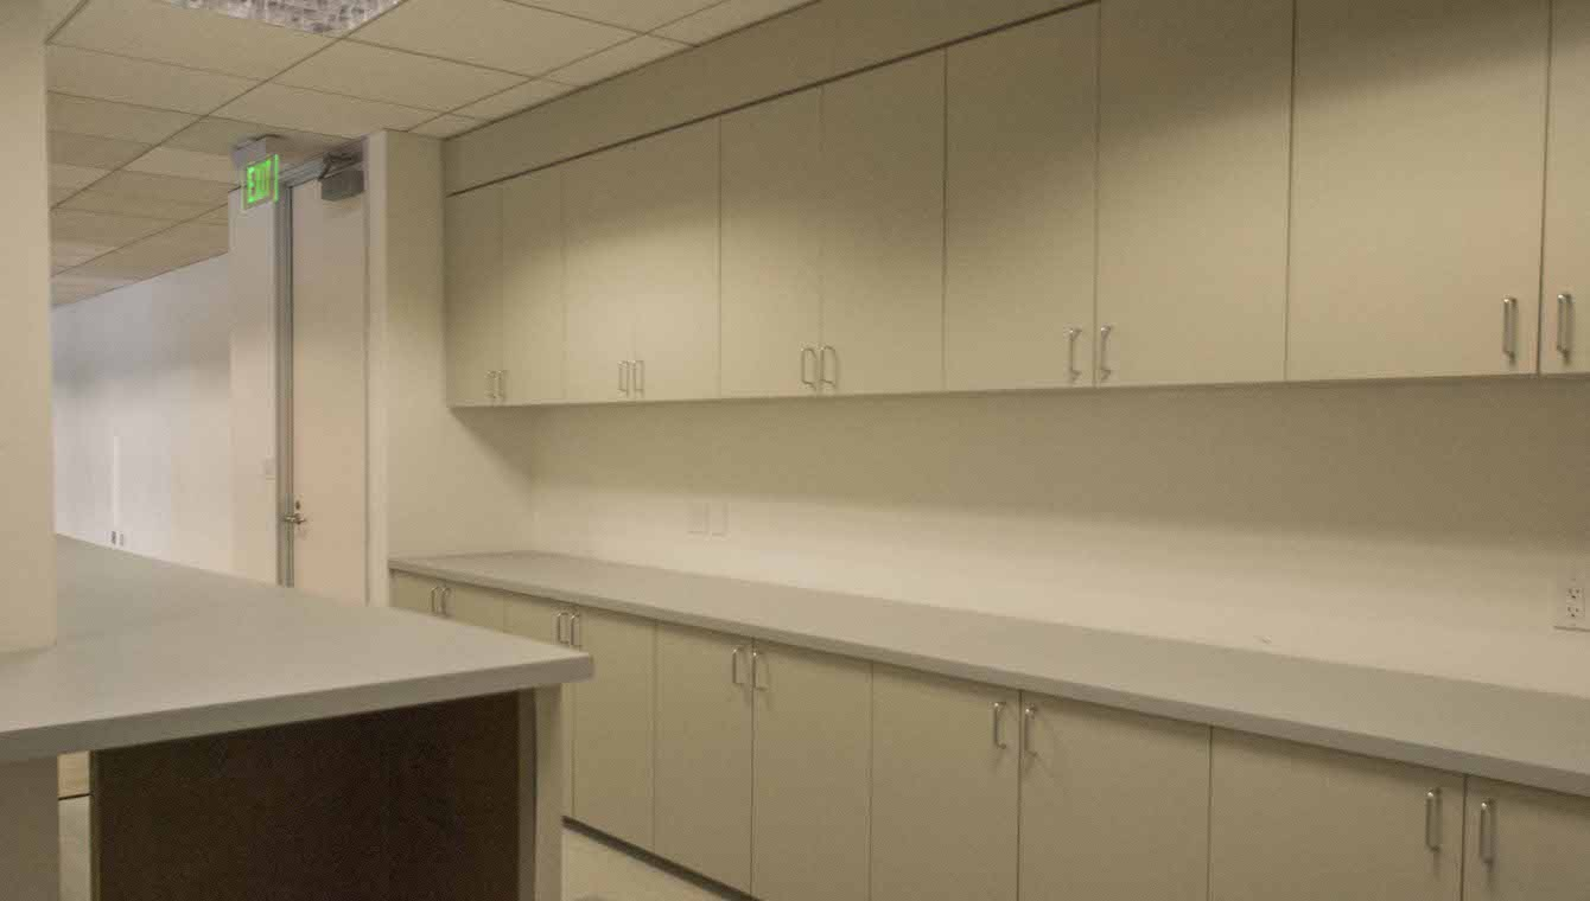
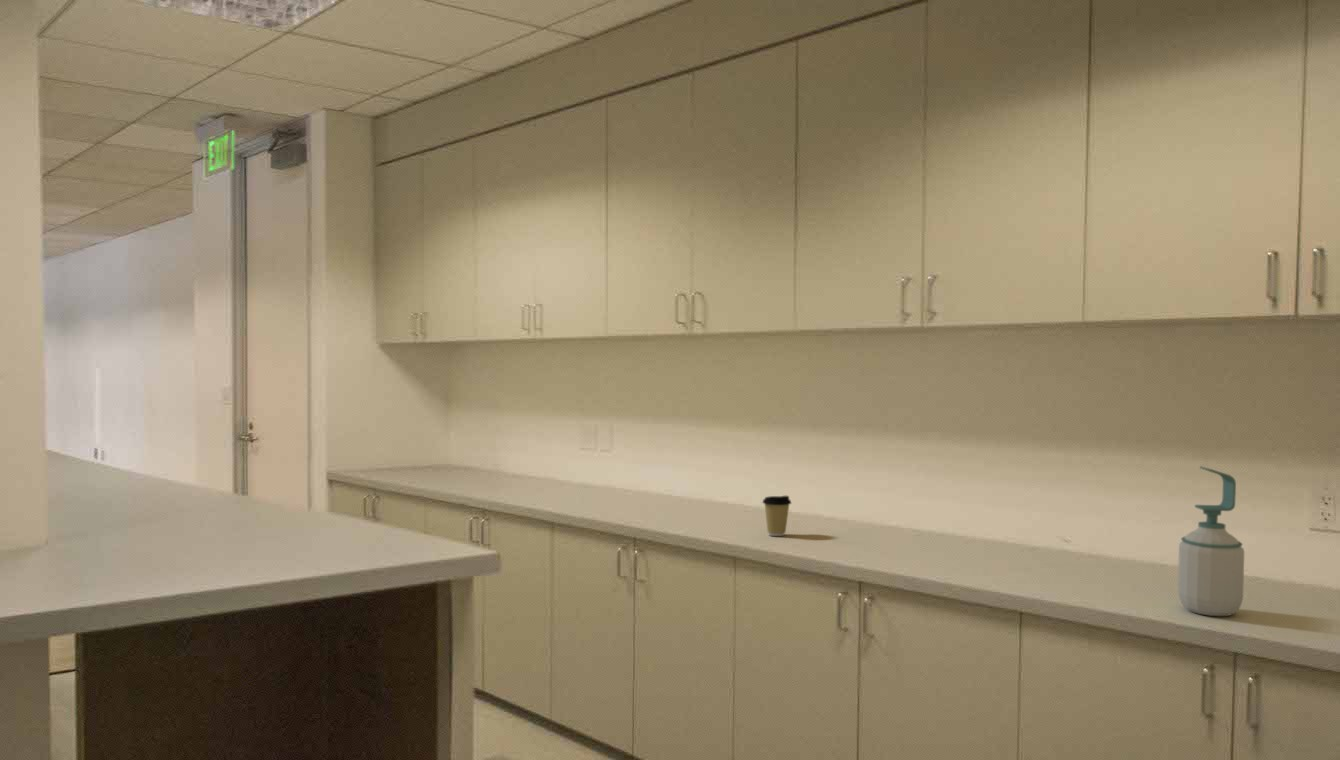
+ coffee cup [761,495,792,537]
+ soap bottle [1177,465,1245,617]
